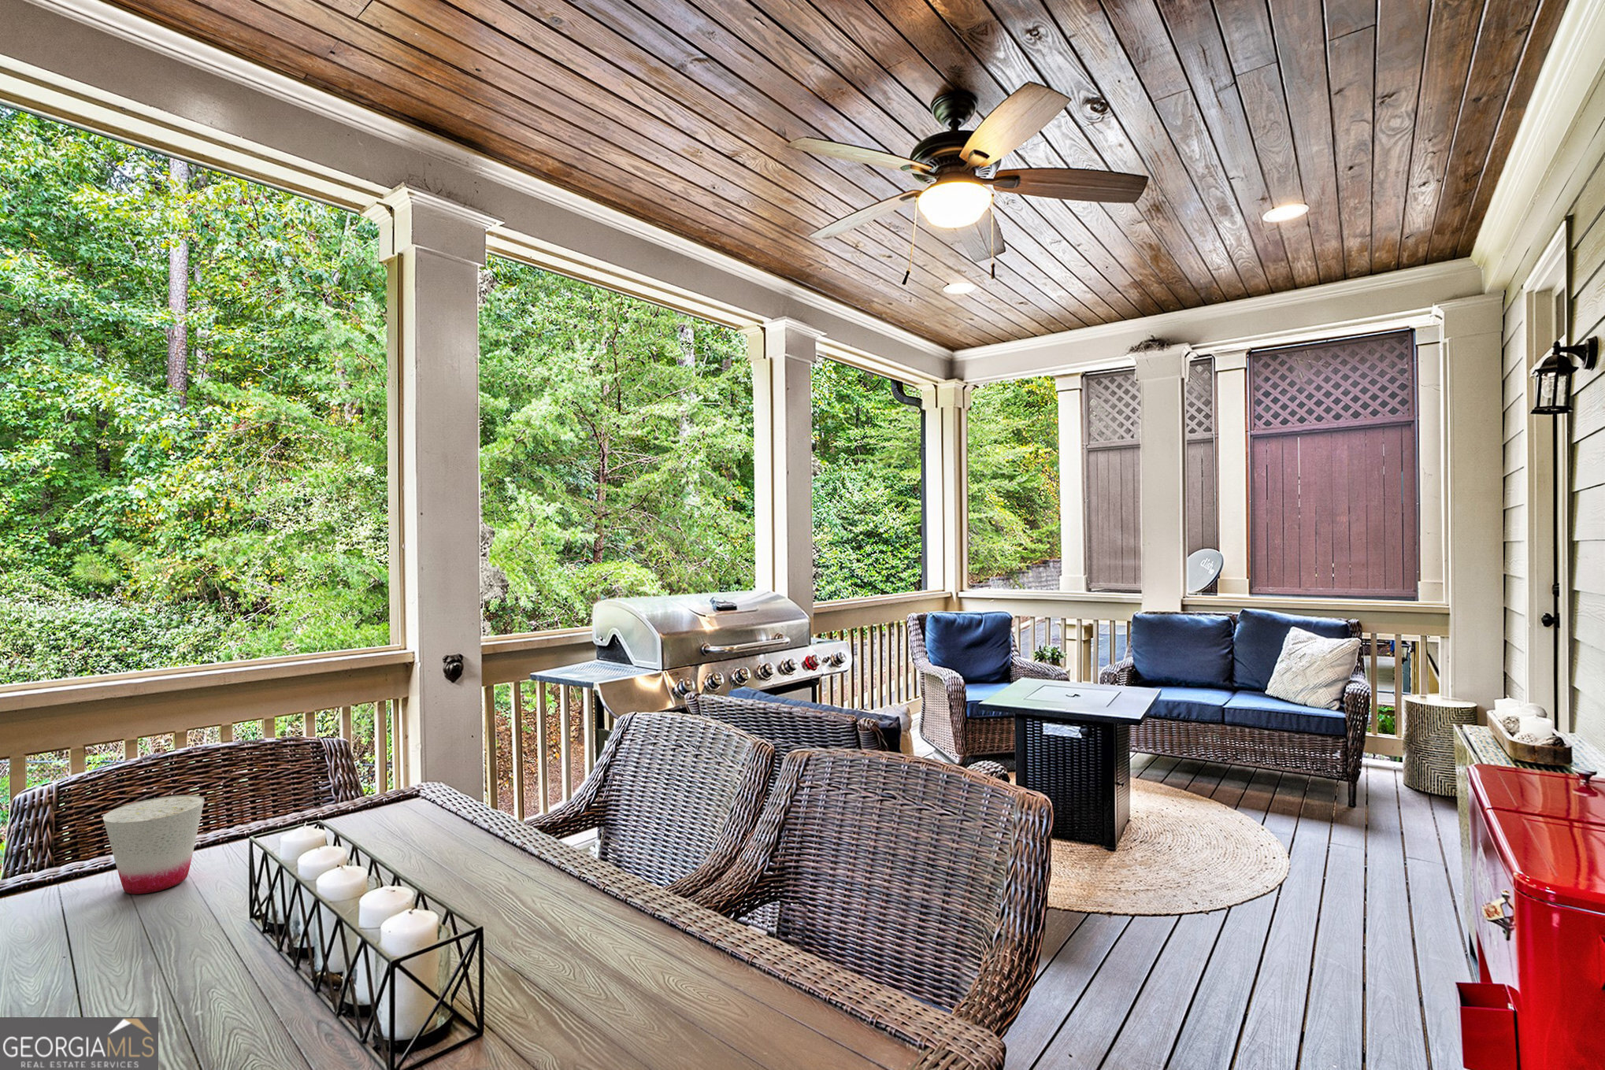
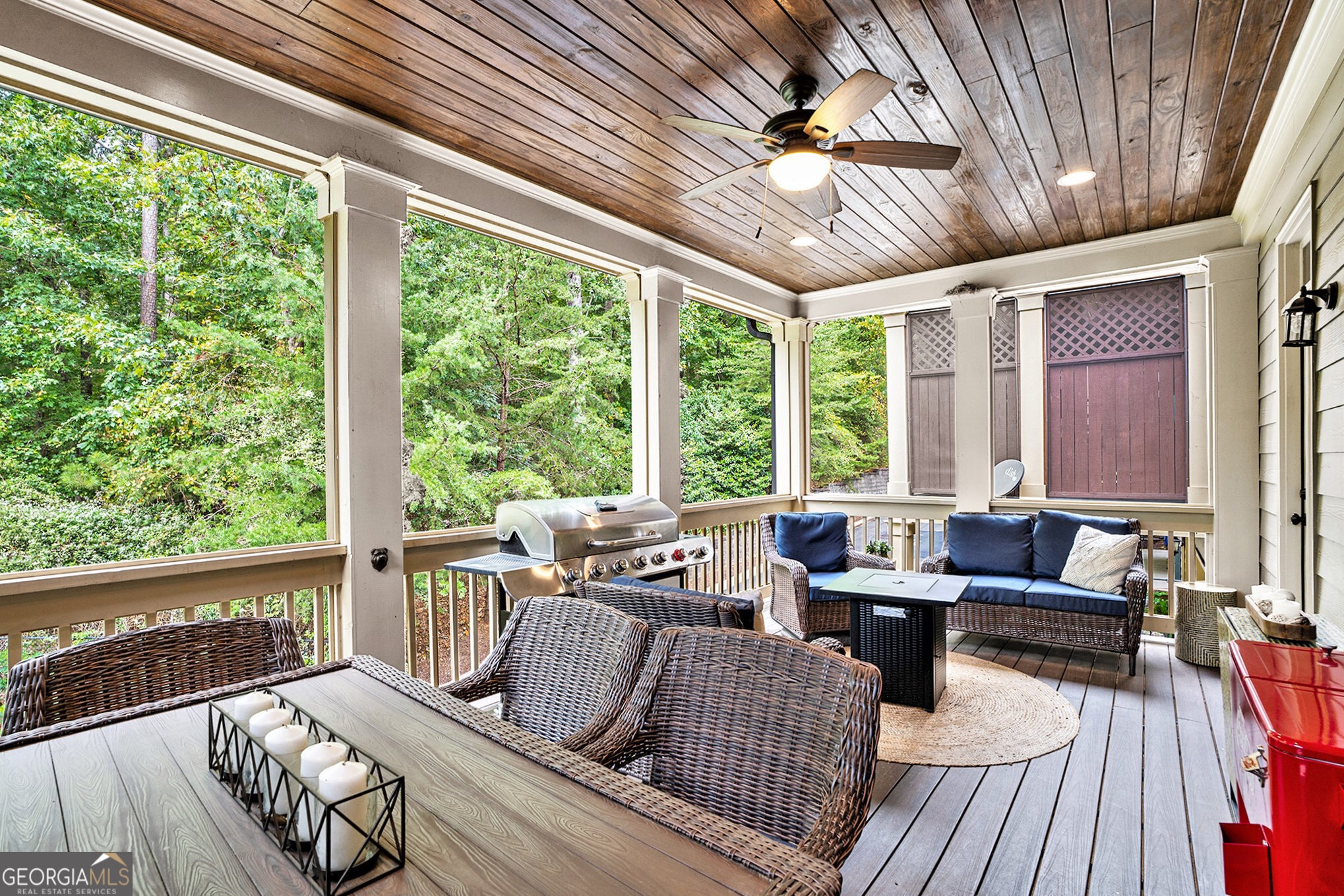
- cup [103,794,205,896]
